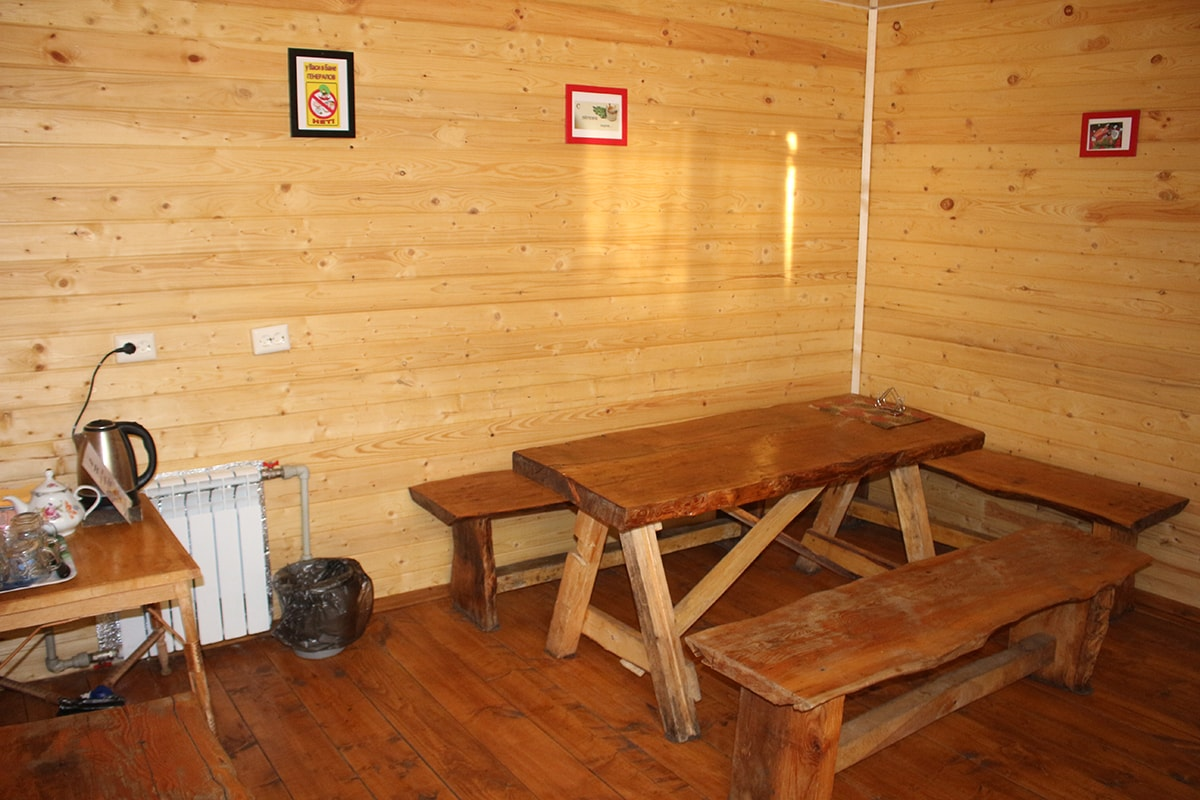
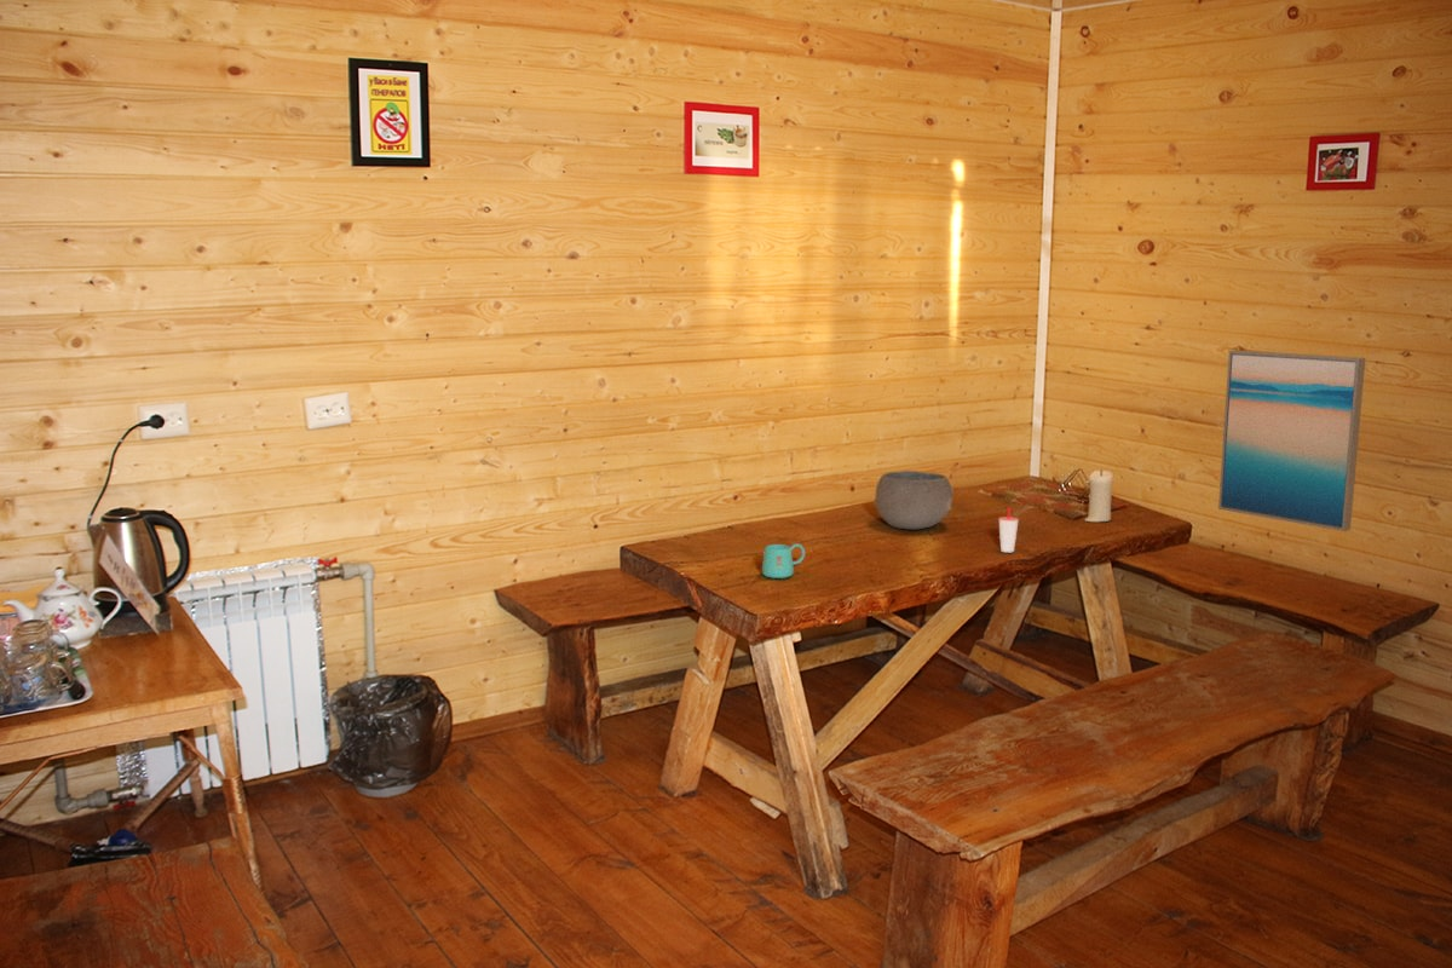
+ mug [761,542,806,580]
+ wall art [1217,350,1366,532]
+ bowl [874,469,955,530]
+ candle [1083,468,1114,523]
+ cup [997,506,1020,553]
